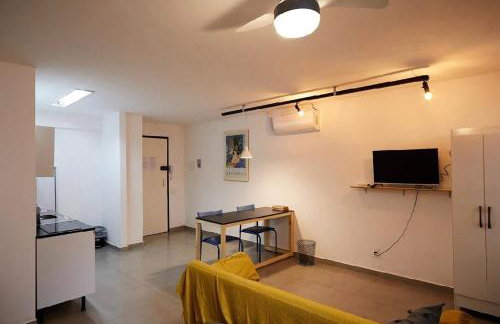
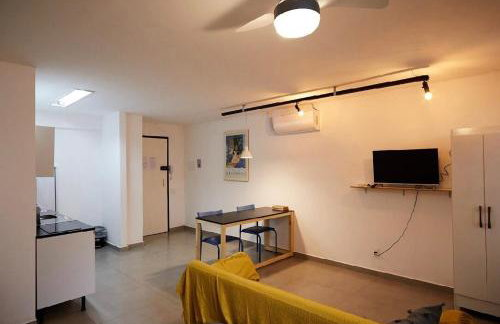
- waste bin [295,239,317,267]
